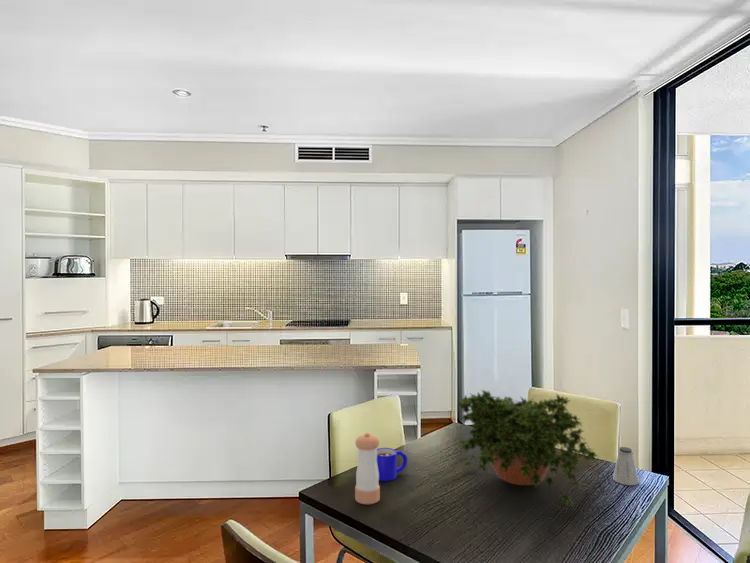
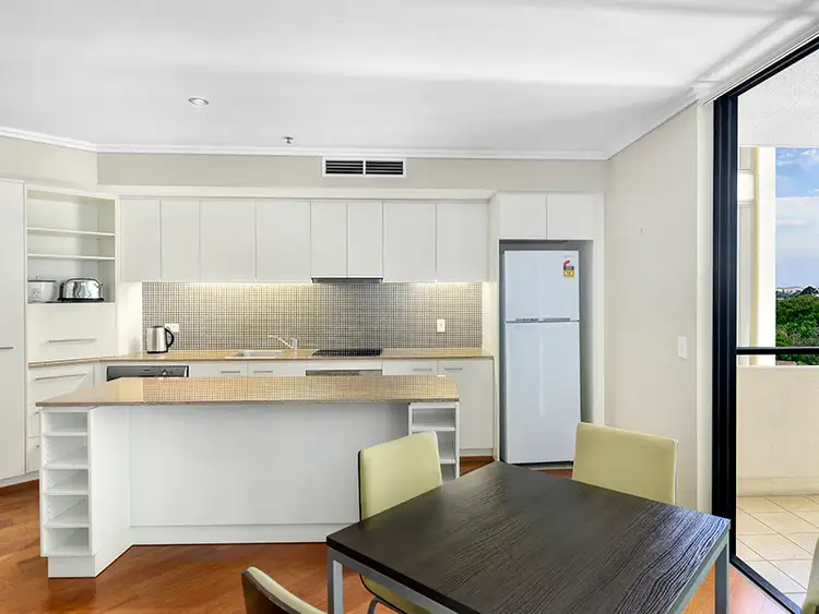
- pepper shaker [354,432,381,505]
- saltshaker [612,446,639,486]
- potted plant [456,389,599,510]
- mug [376,447,408,482]
